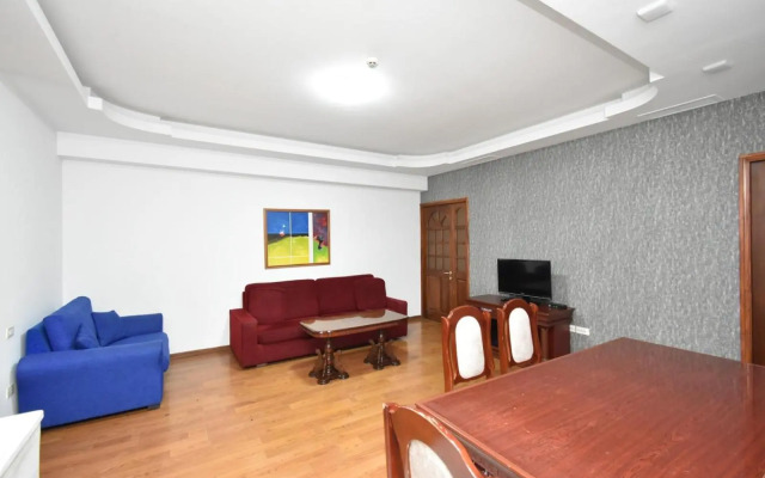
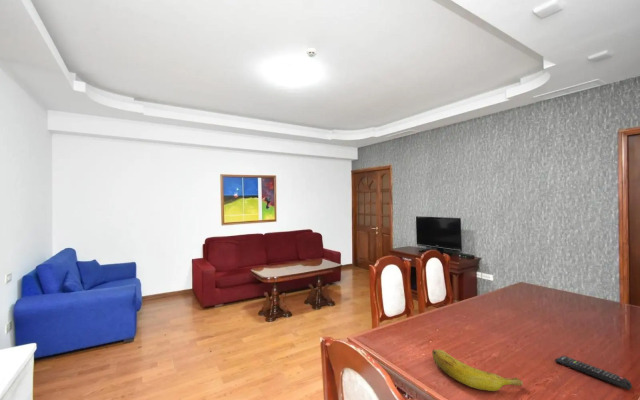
+ remote control [554,355,633,391]
+ banana [431,348,524,392]
